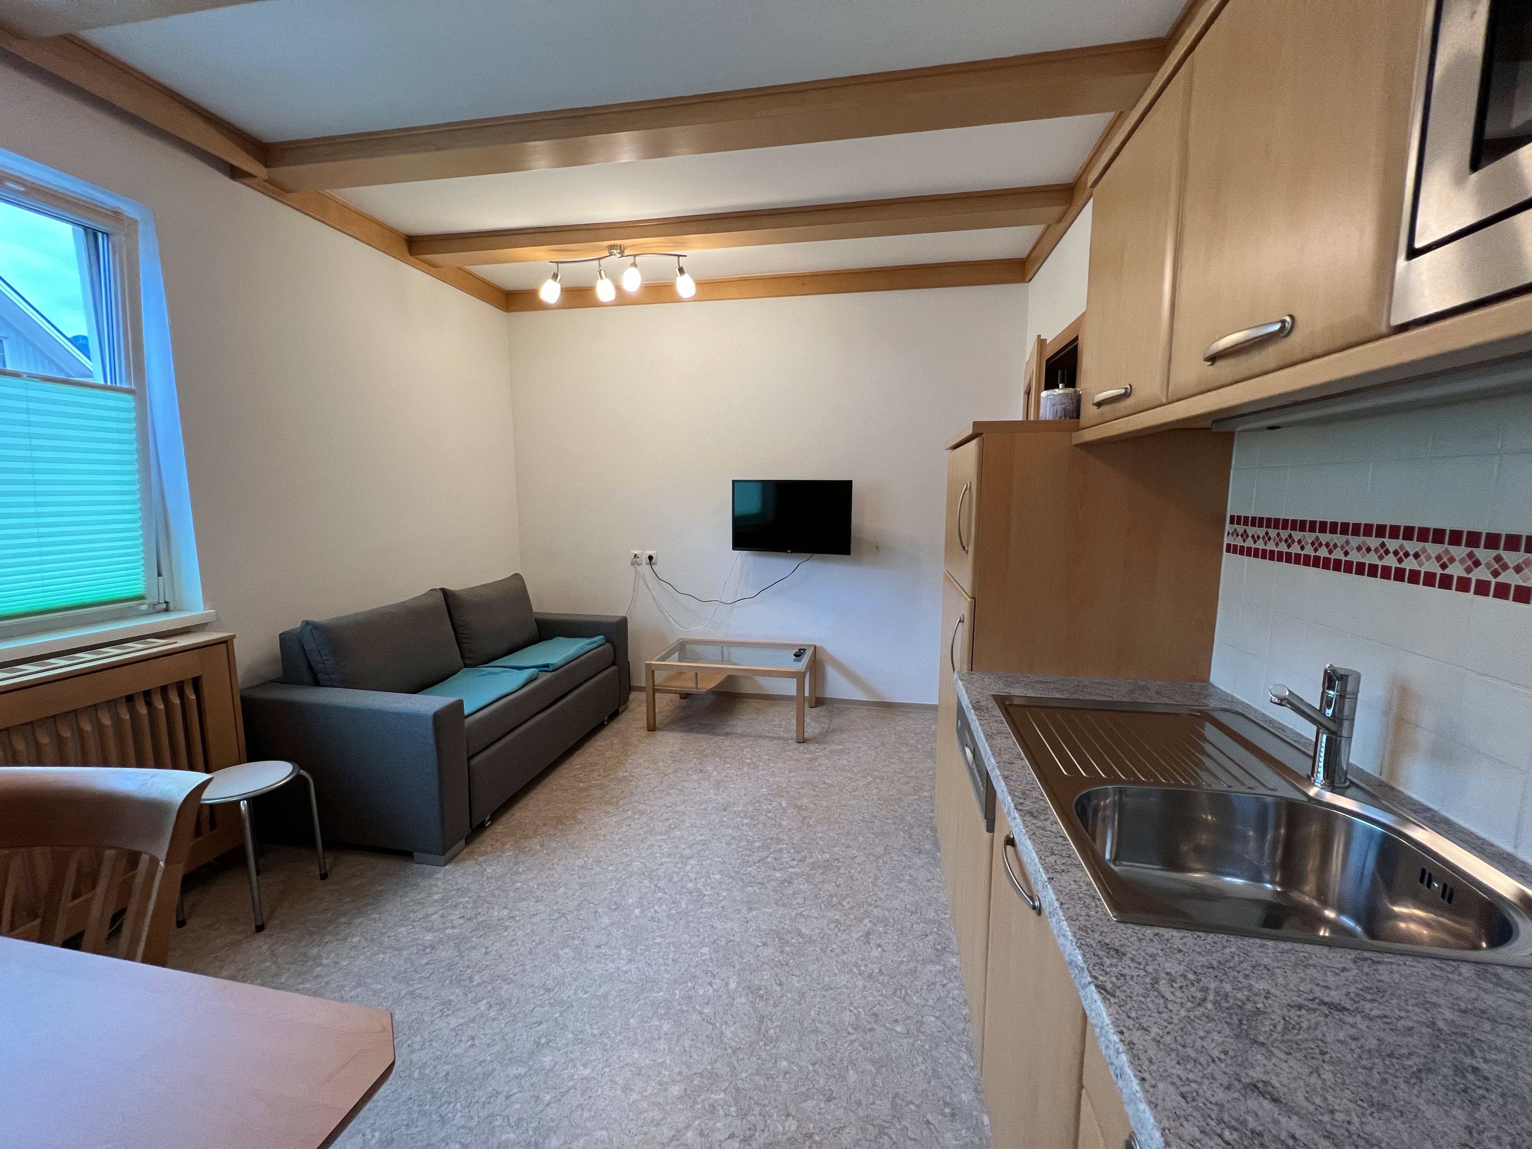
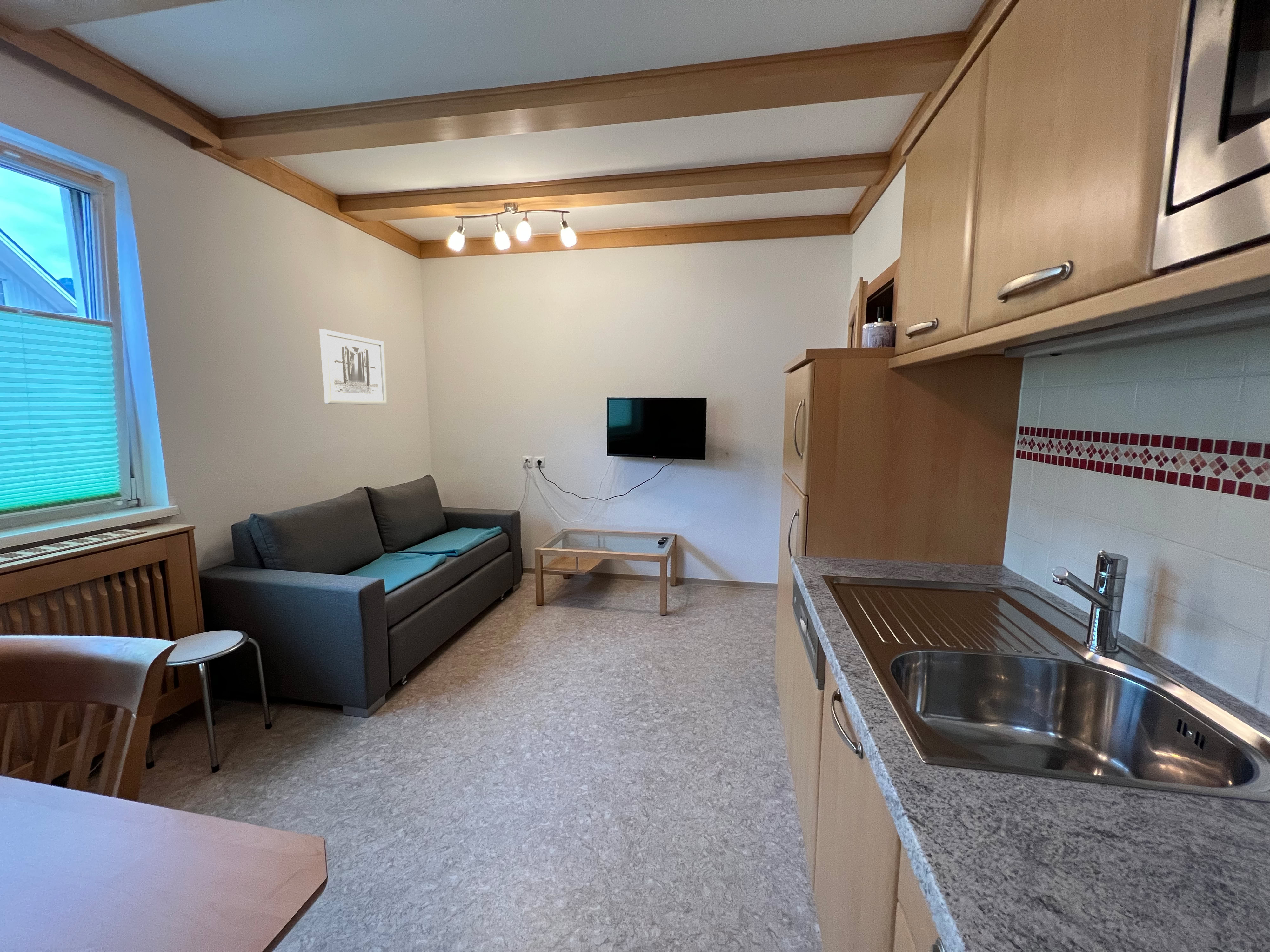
+ wall art [319,328,388,406]
